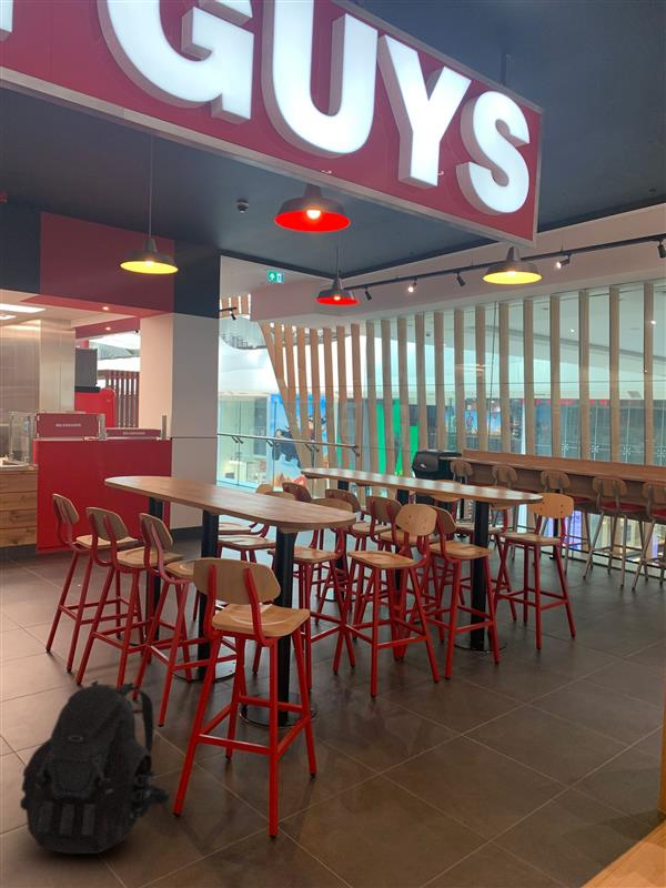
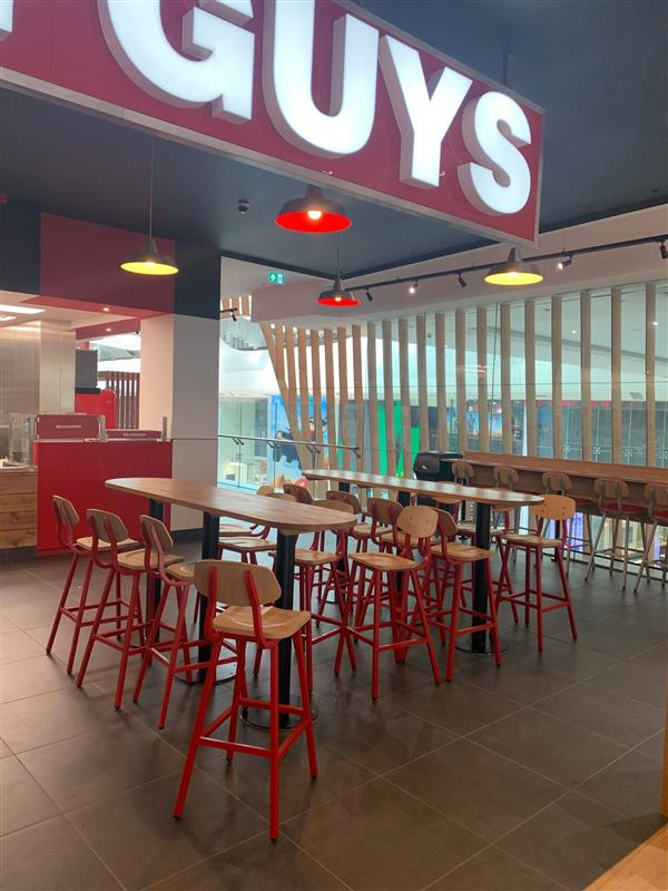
- backpack [19,679,171,855]
